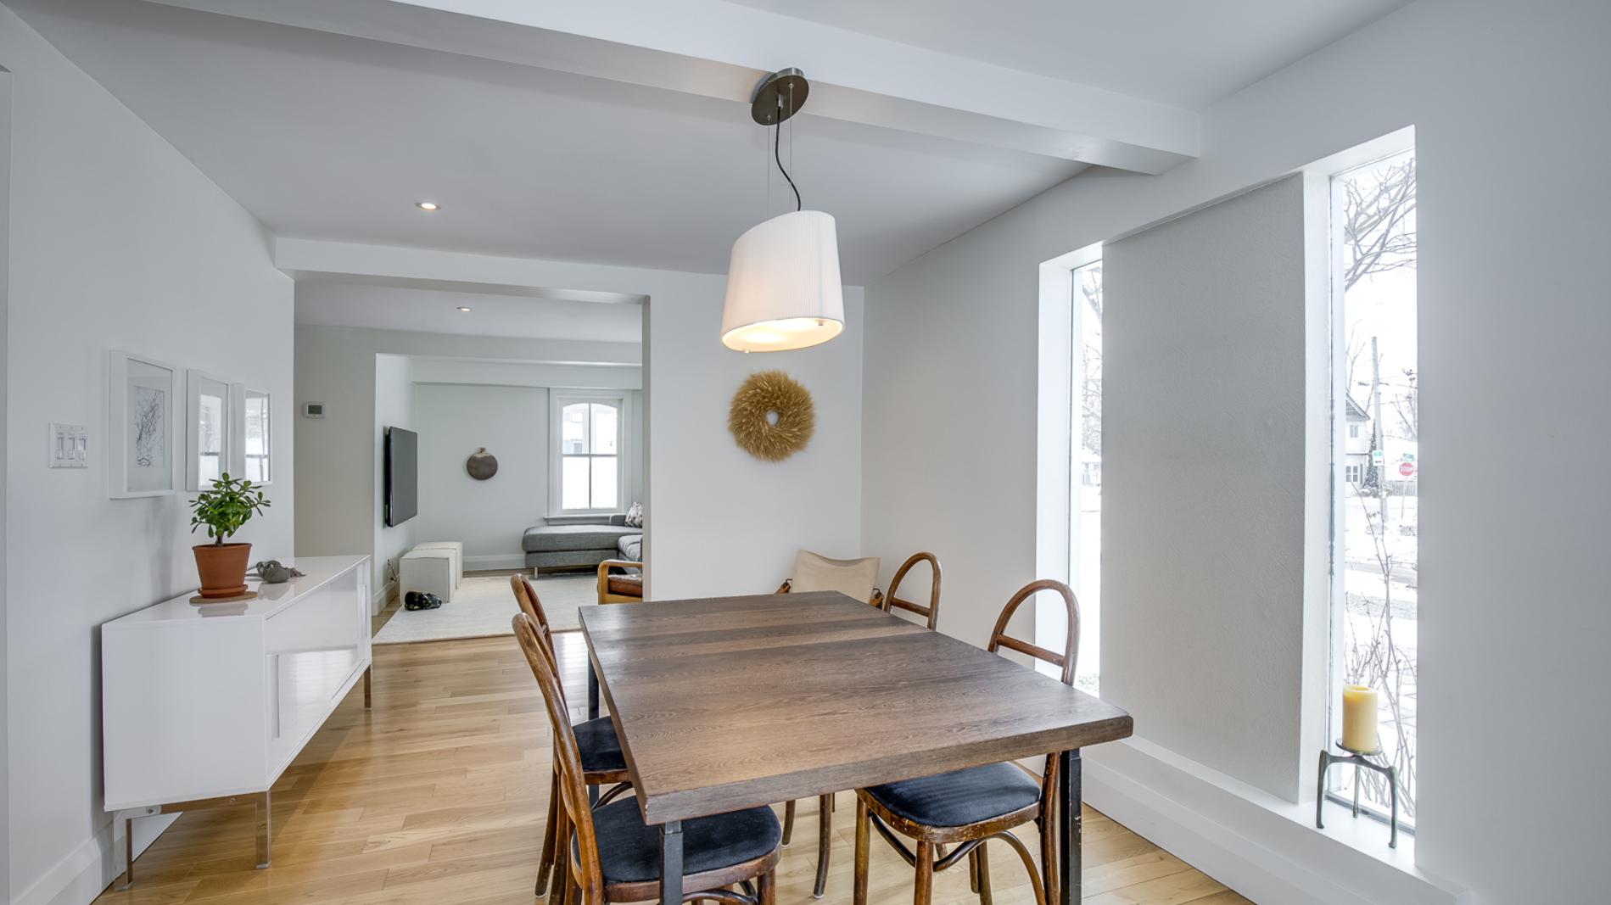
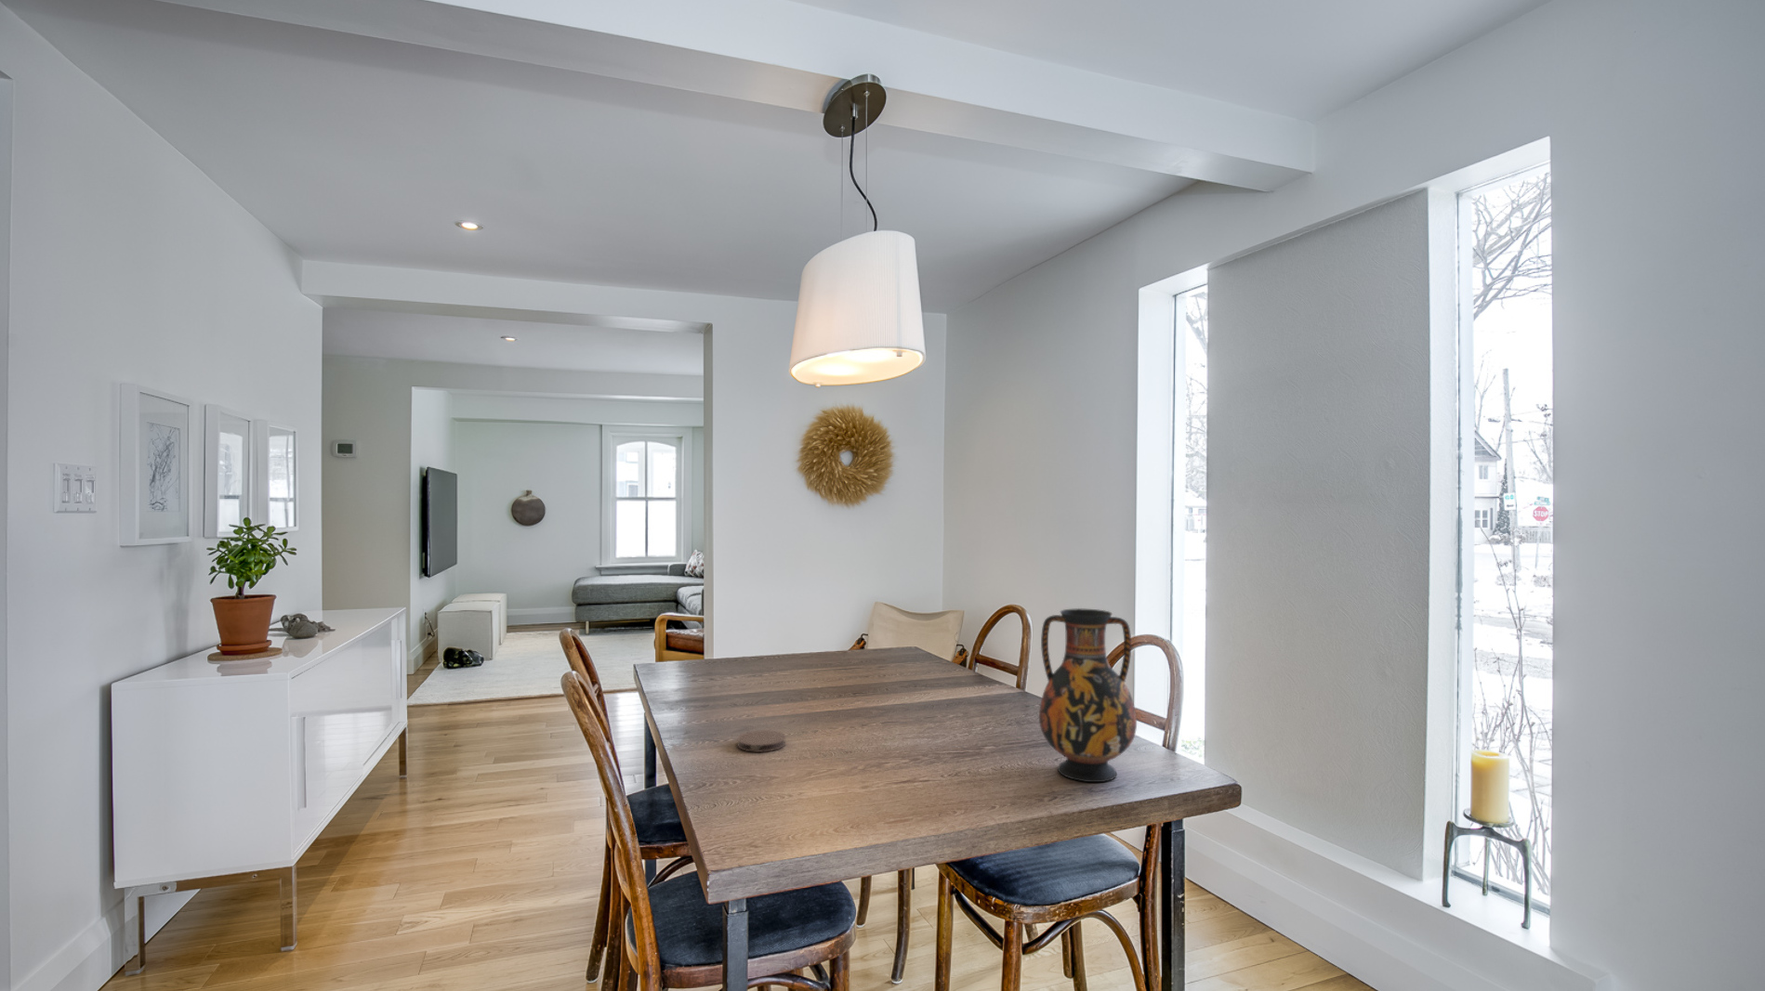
+ coaster [736,729,787,754]
+ vase [1038,607,1137,783]
